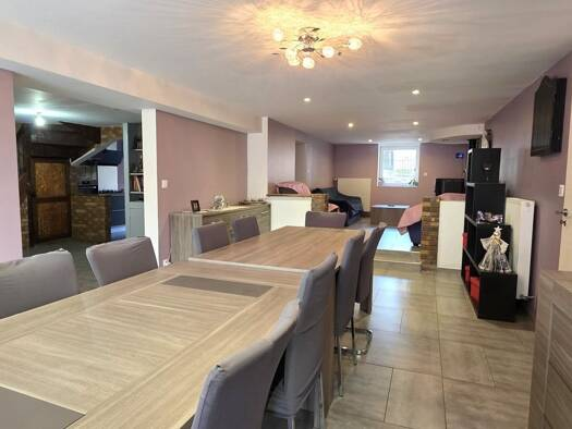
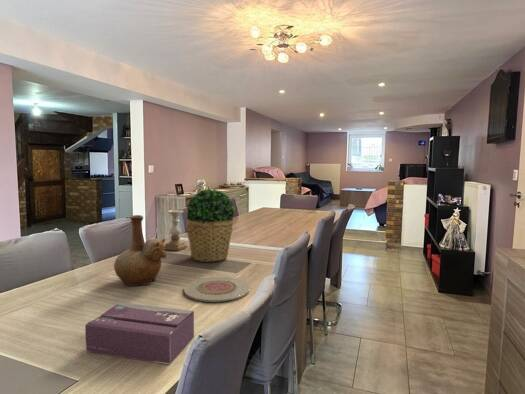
+ potted plant [185,188,236,263]
+ candle holder [164,209,188,252]
+ plate [183,276,251,303]
+ tissue box [84,301,195,365]
+ vase [113,214,167,287]
